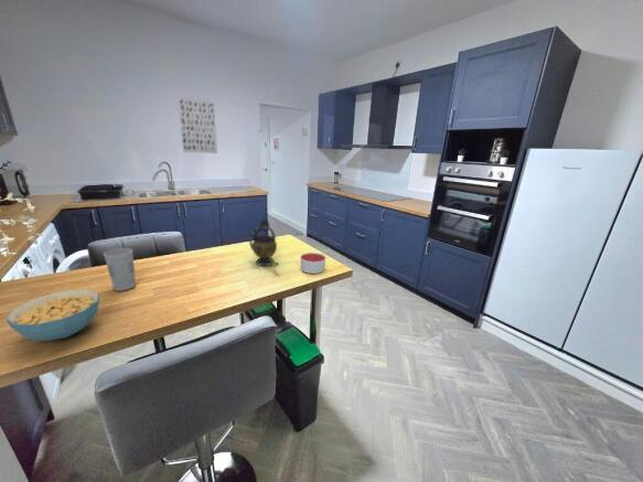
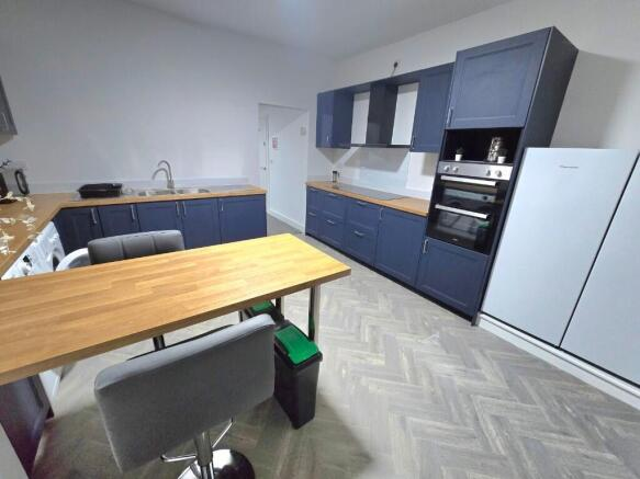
- teapot [248,216,280,267]
- wall art [176,96,218,154]
- cereal bowl [4,289,100,342]
- cup [103,247,137,292]
- candle [299,251,326,275]
